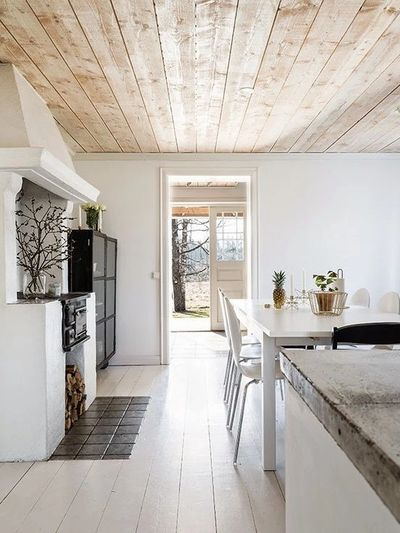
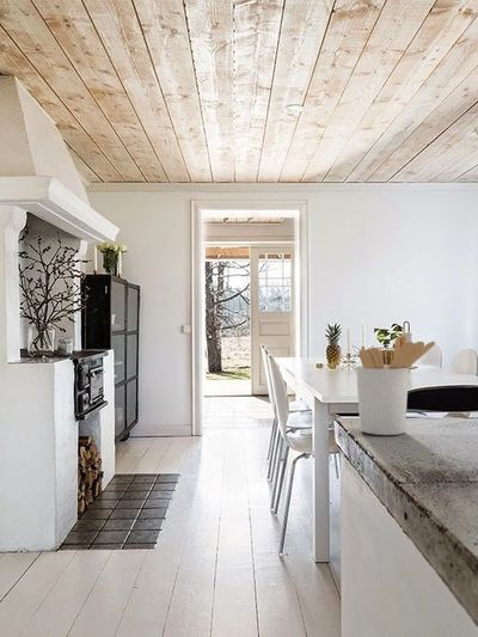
+ utensil holder [355,333,436,436]
